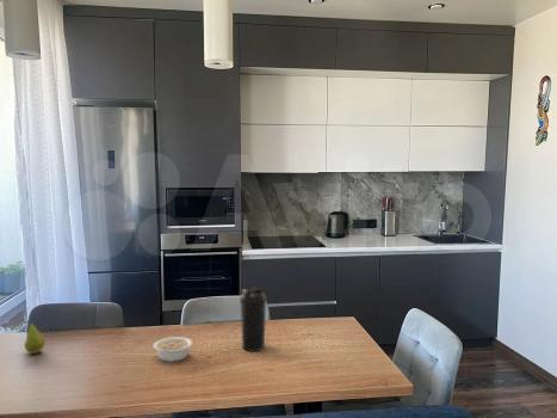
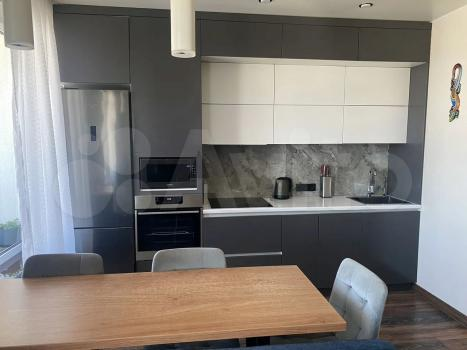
- fruit [24,321,45,355]
- legume [151,336,196,363]
- water bottle [239,285,268,352]
